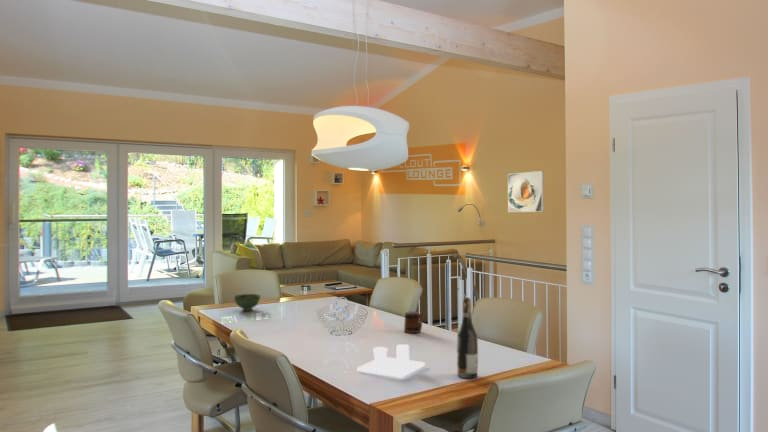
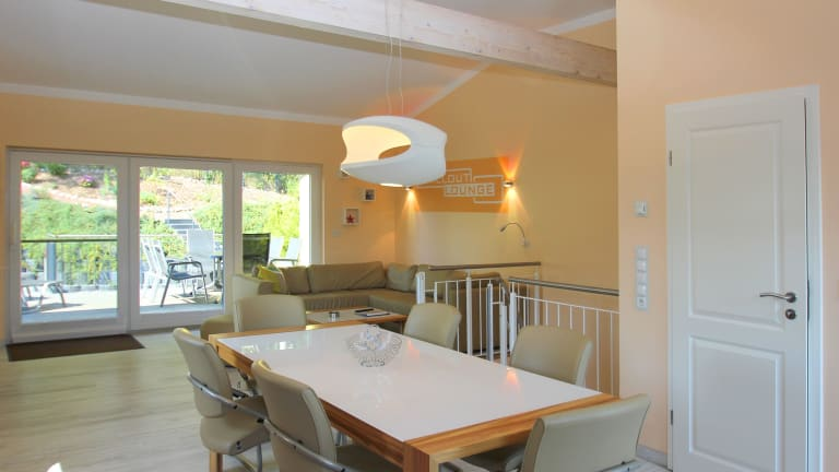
- mug [403,310,424,334]
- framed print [507,170,545,213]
- salt and pepper shaker set [356,343,426,379]
- wine bottle [456,296,479,379]
- bowl [233,293,262,312]
